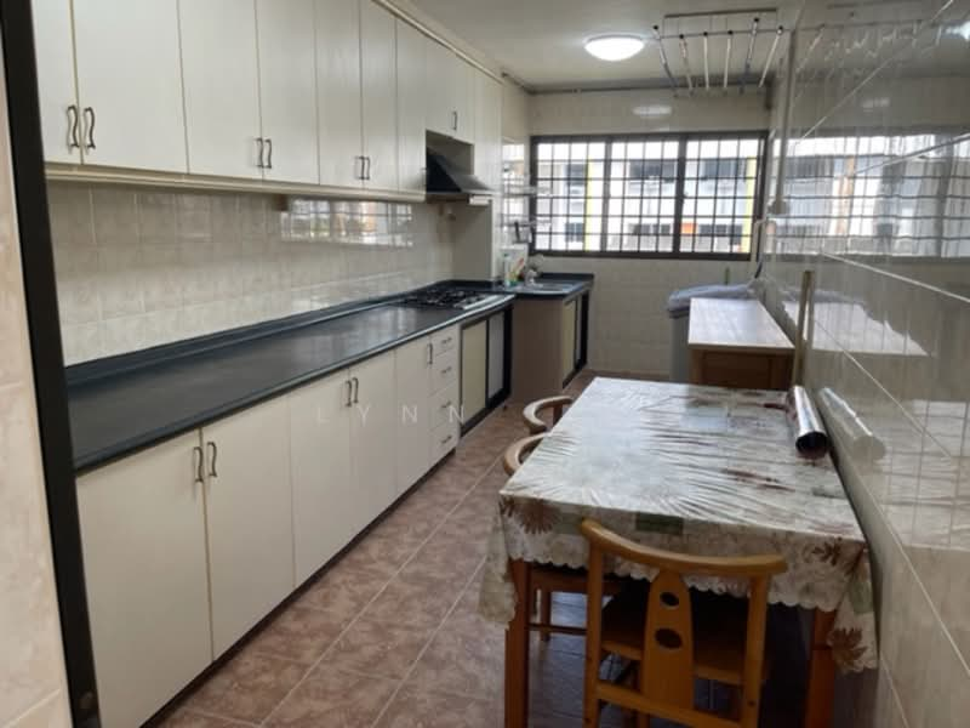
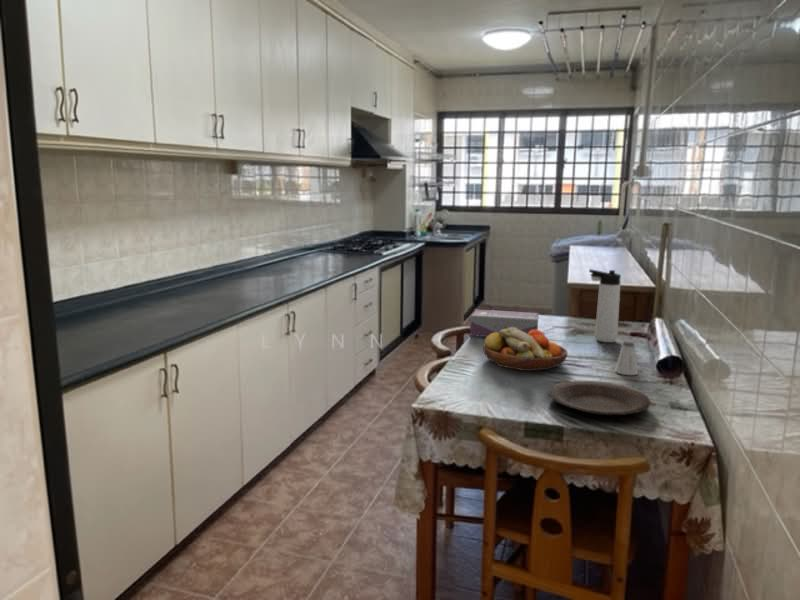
+ fruit bowl [482,327,569,372]
+ thermos bottle [588,268,622,343]
+ saltshaker [614,341,639,376]
+ tissue box [469,308,540,338]
+ plate [547,380,652,416]
